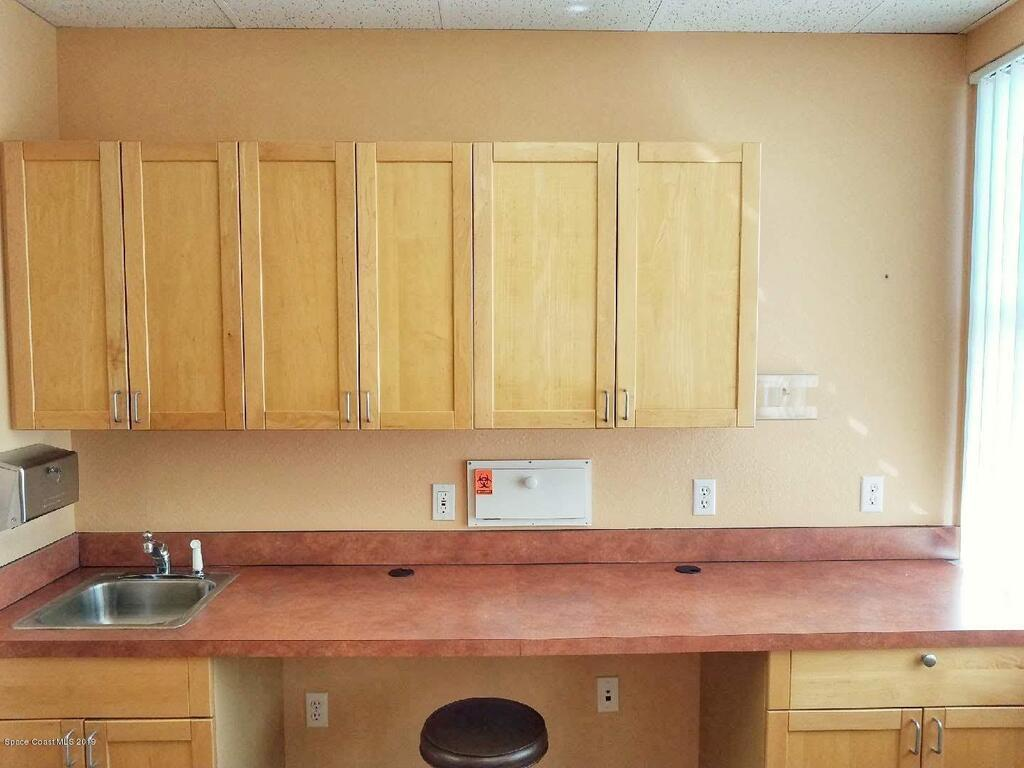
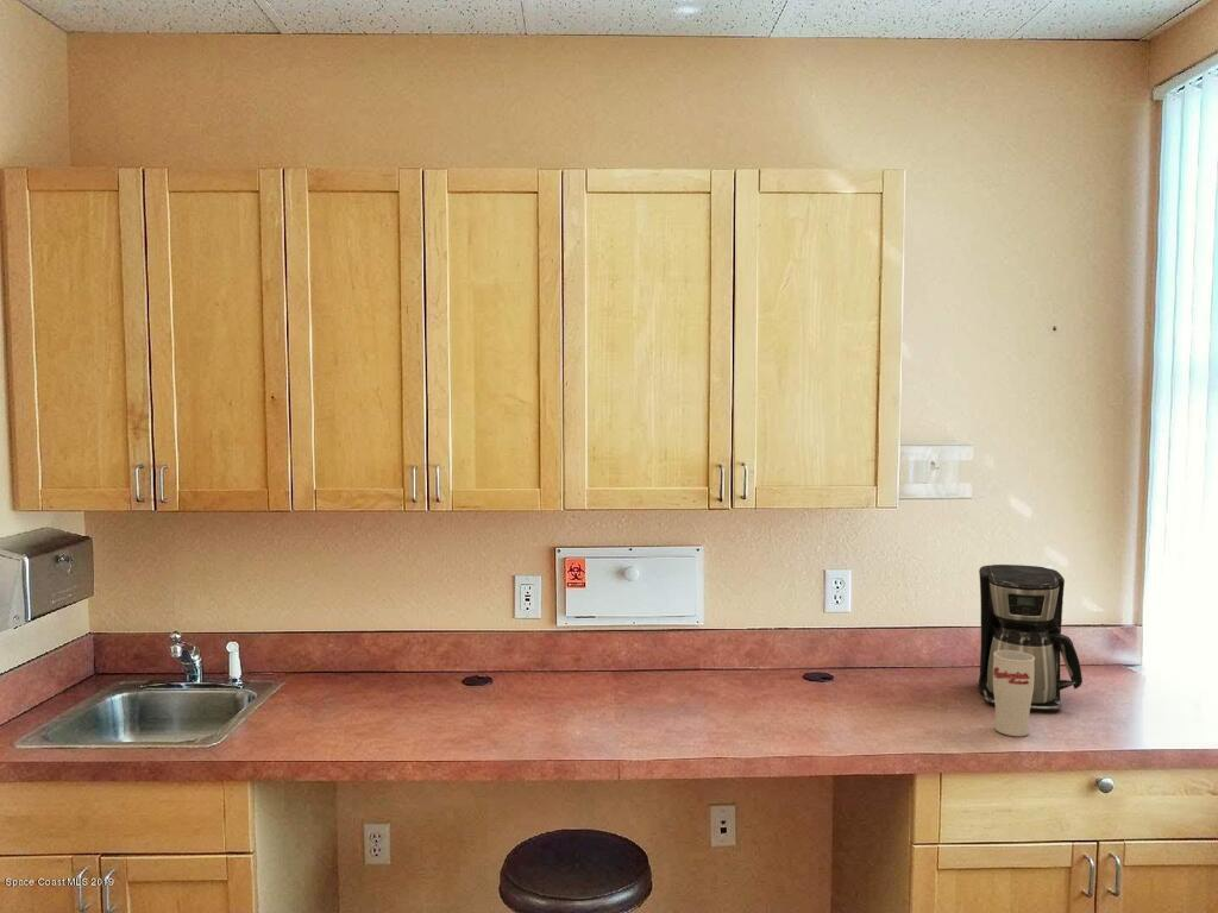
+ coffee maker [978,563,1084,712]
+ cup [993,650,1035,737]
